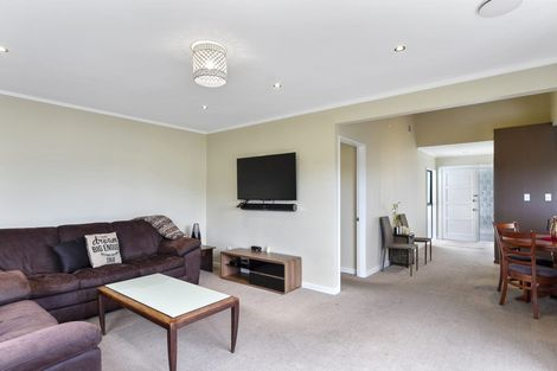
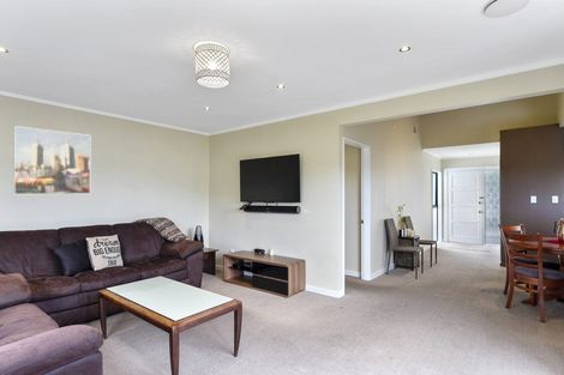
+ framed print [13,125,91,195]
